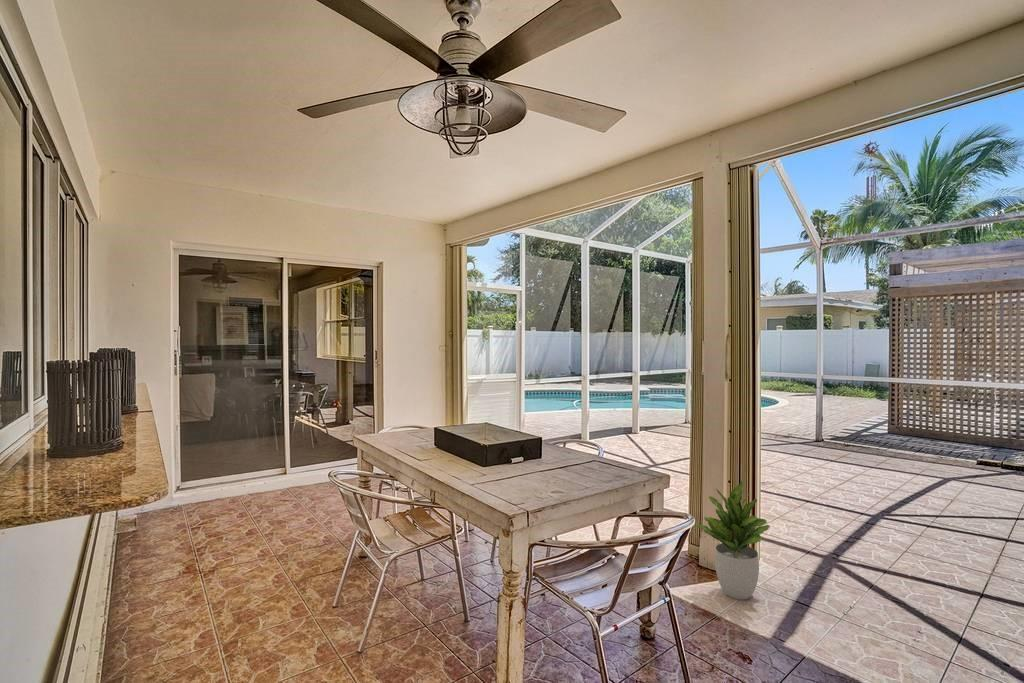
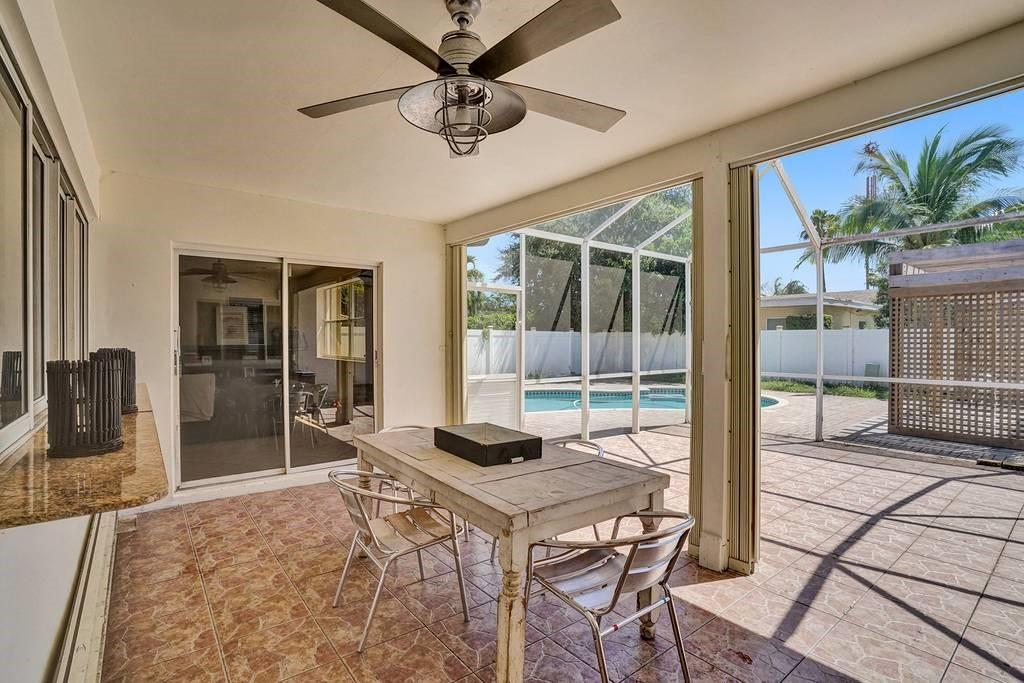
- potted plant [695,479,771,601]
